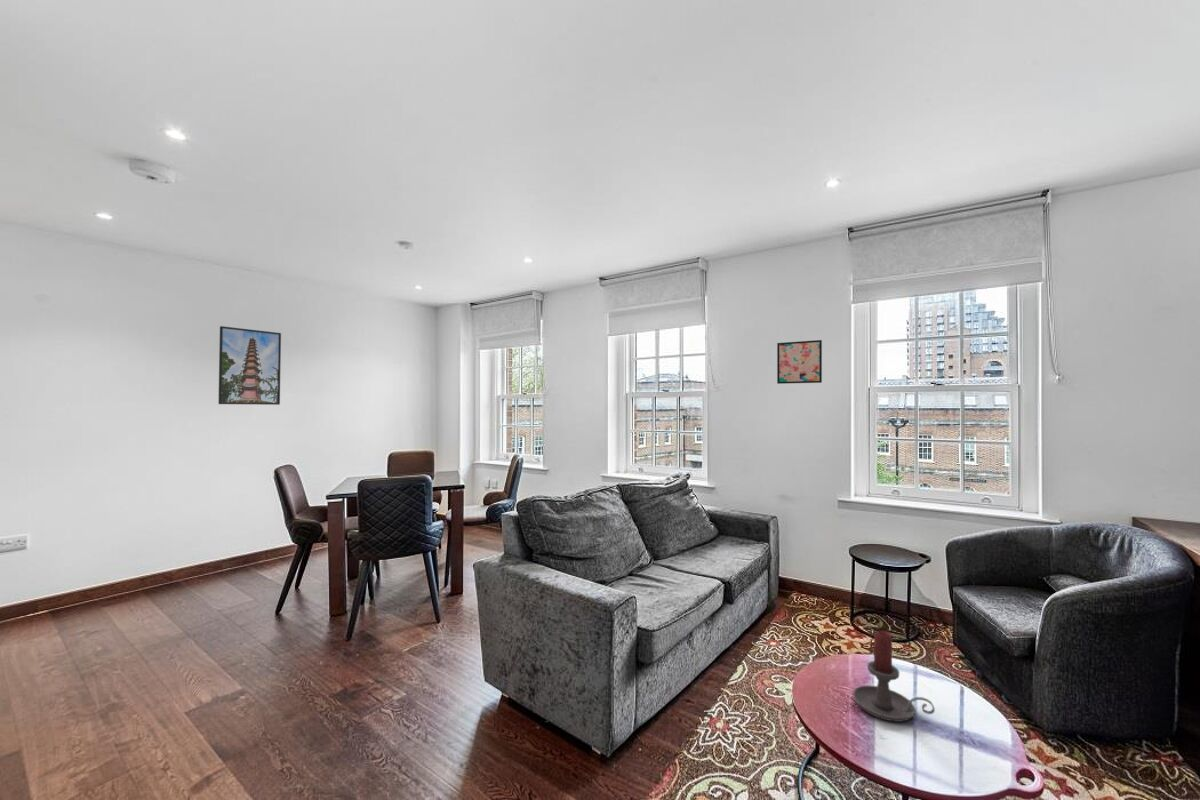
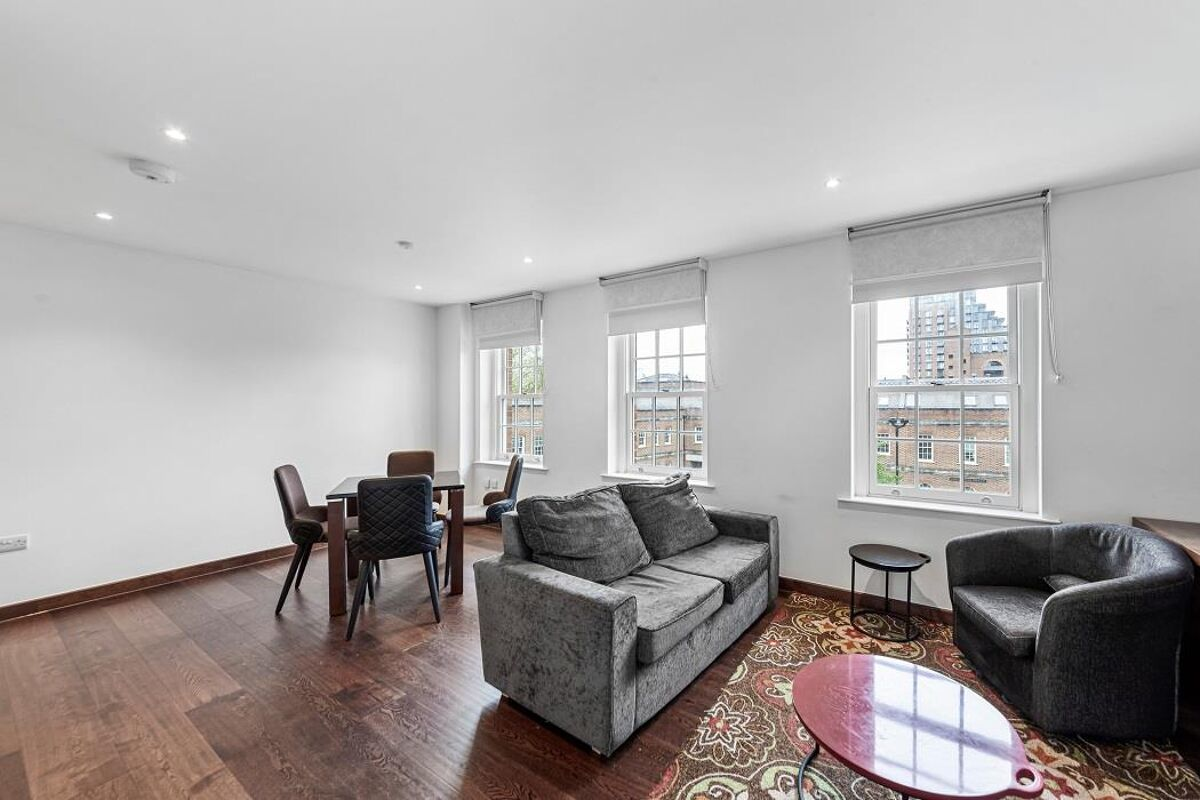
- wall art [776,339,823,385]
- candle holder [852,630,936,723]
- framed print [217,325,282,406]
